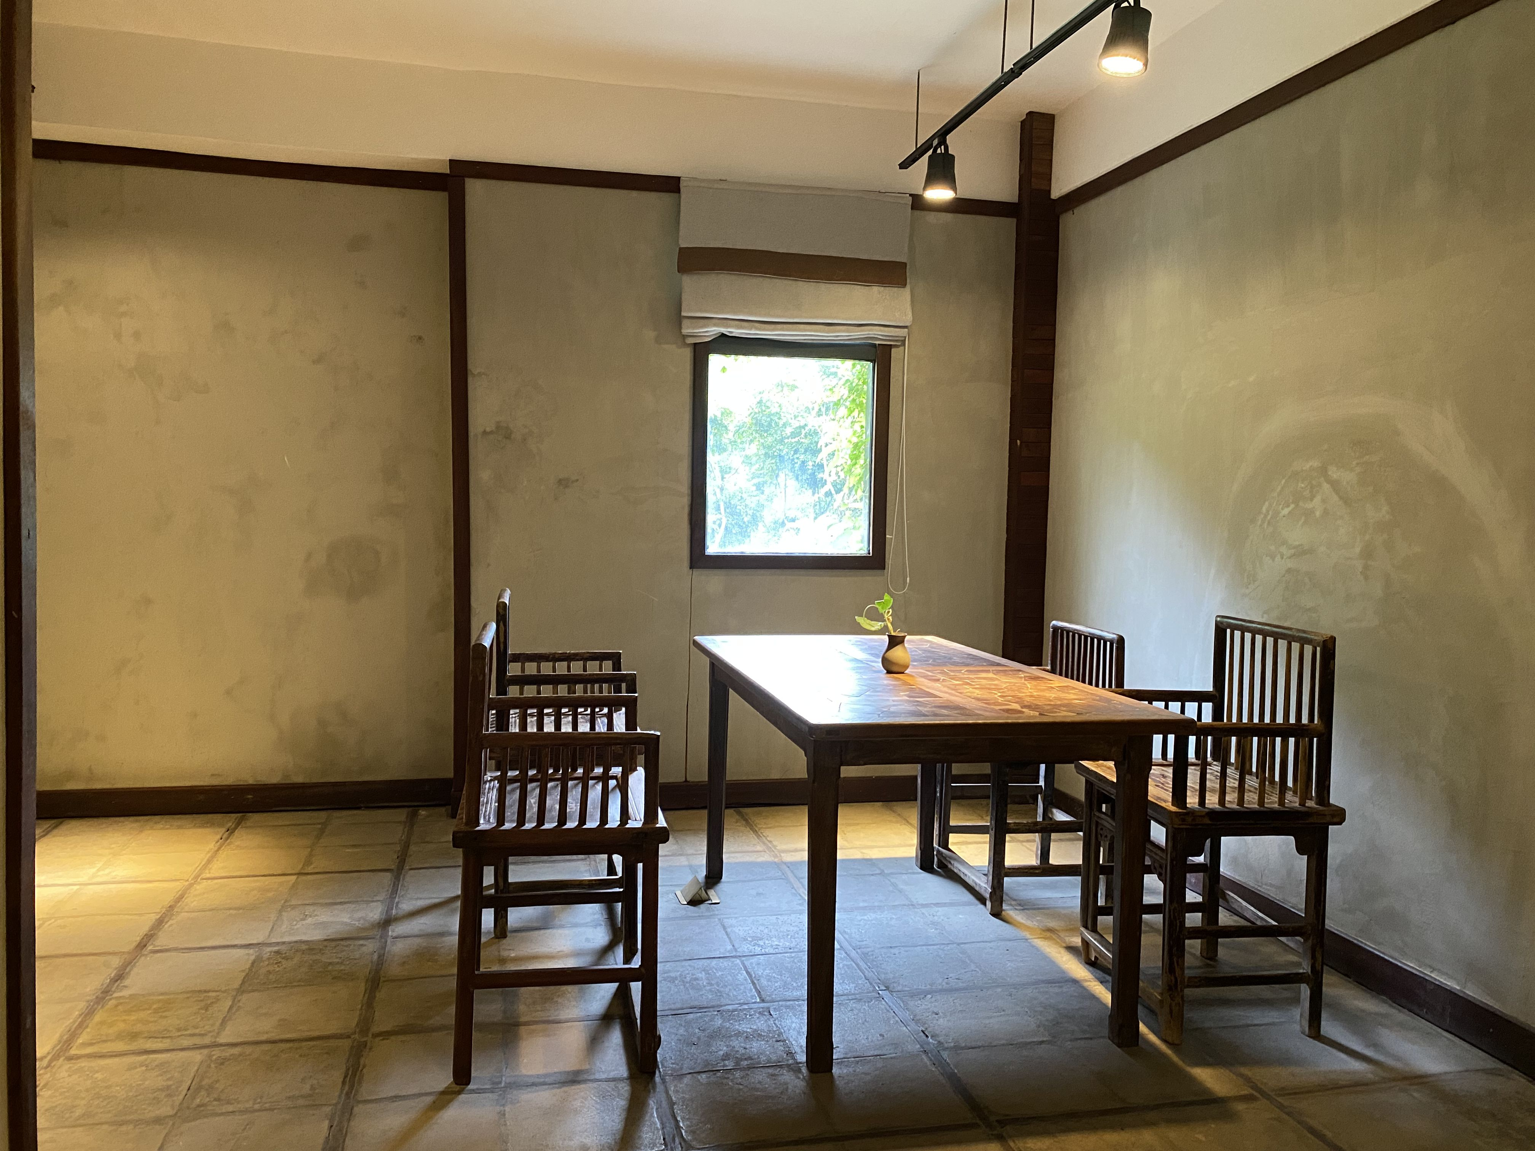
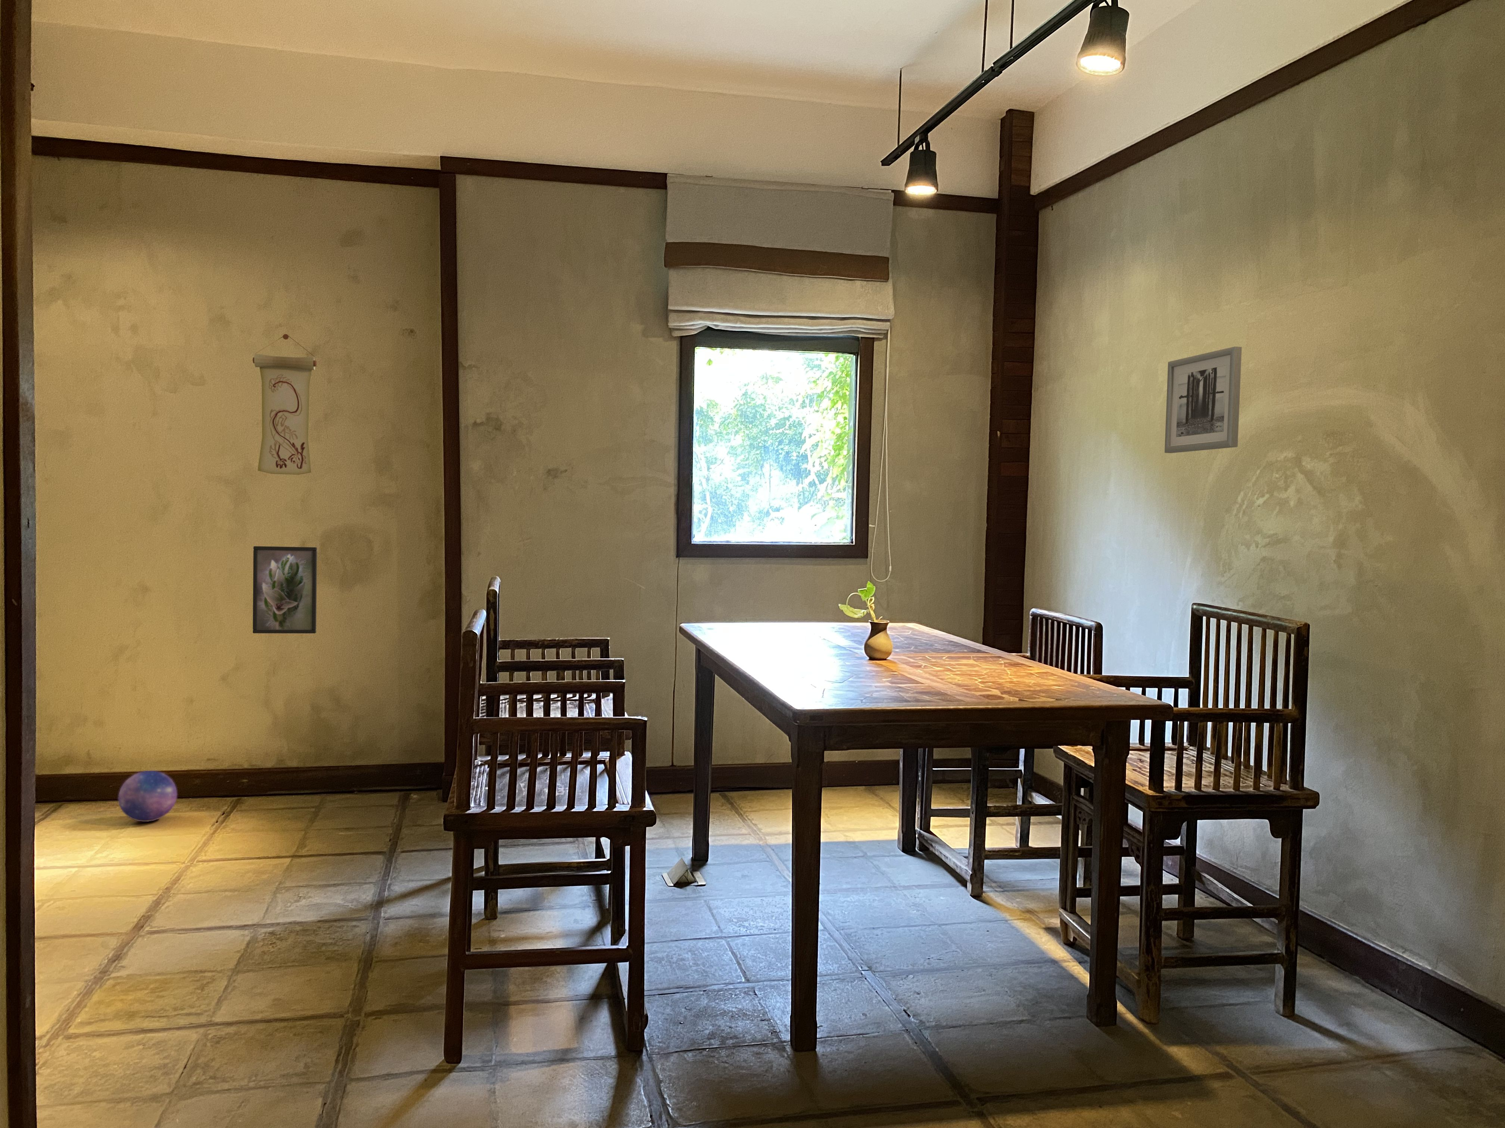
+ wall scroll [252,333,318,475]
+ decorative ball [117,770,178,822]
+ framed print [252,546,318,634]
+ wall art [1164,346,1242,454]
